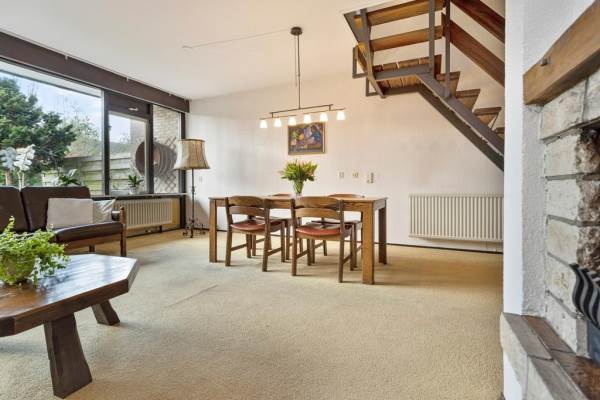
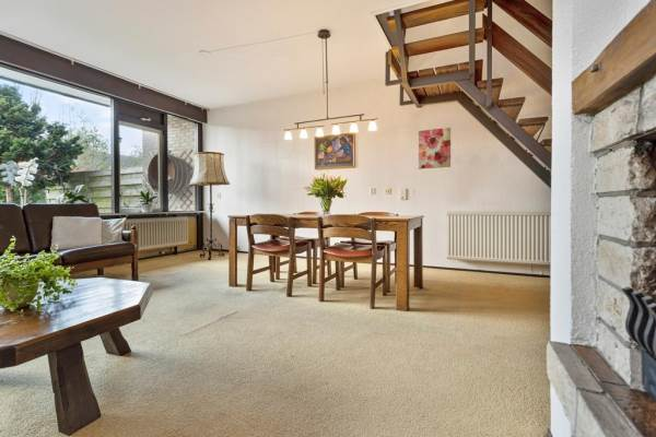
+ wall art [418,127,452,169]
